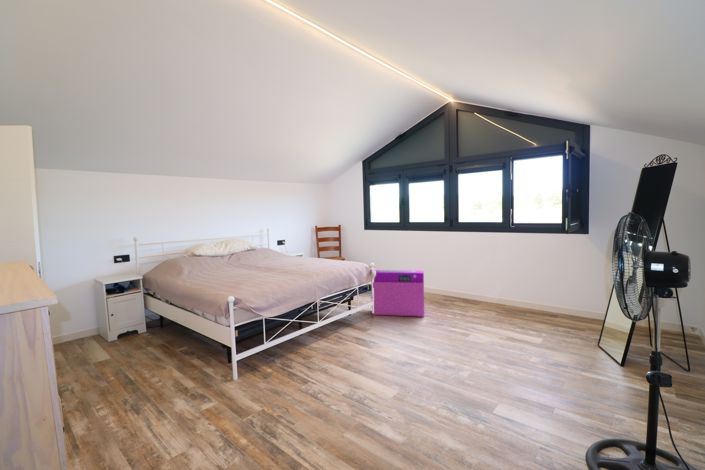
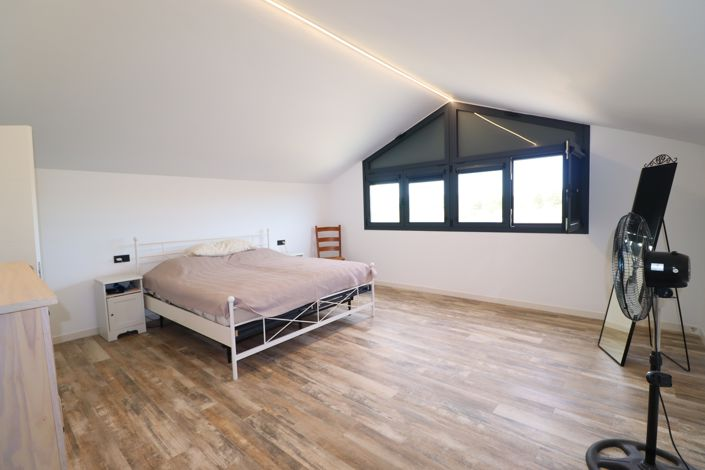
- air purifier [371,269,426,318]
